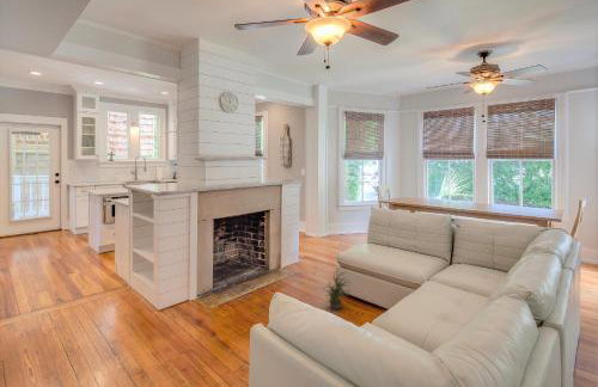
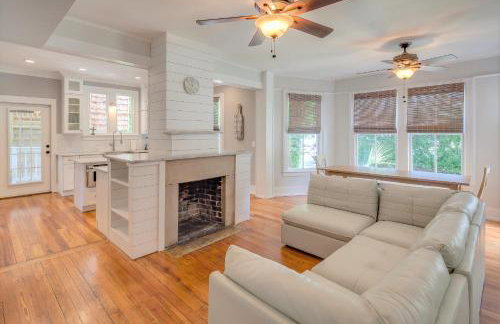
- potted plant [322,271,352,311]
